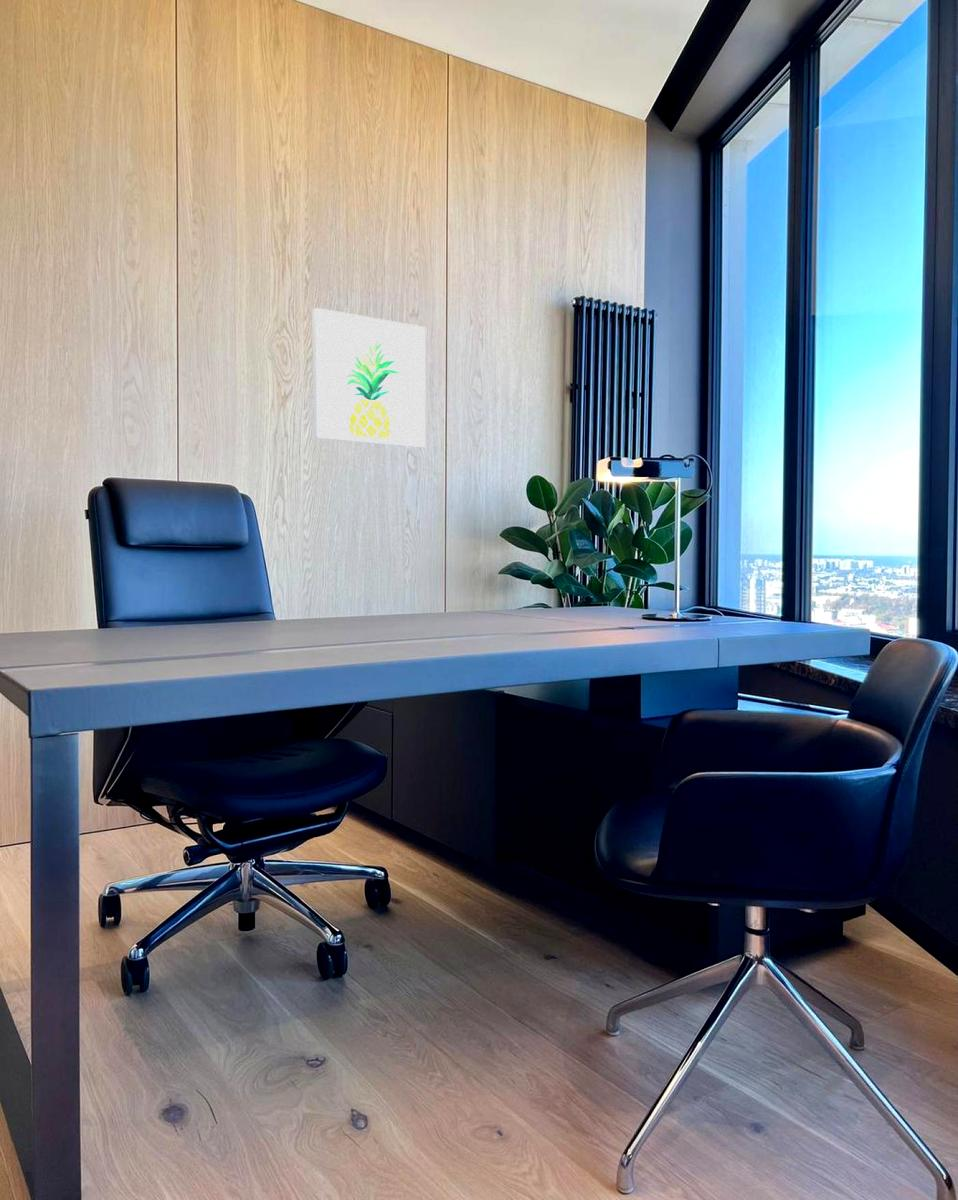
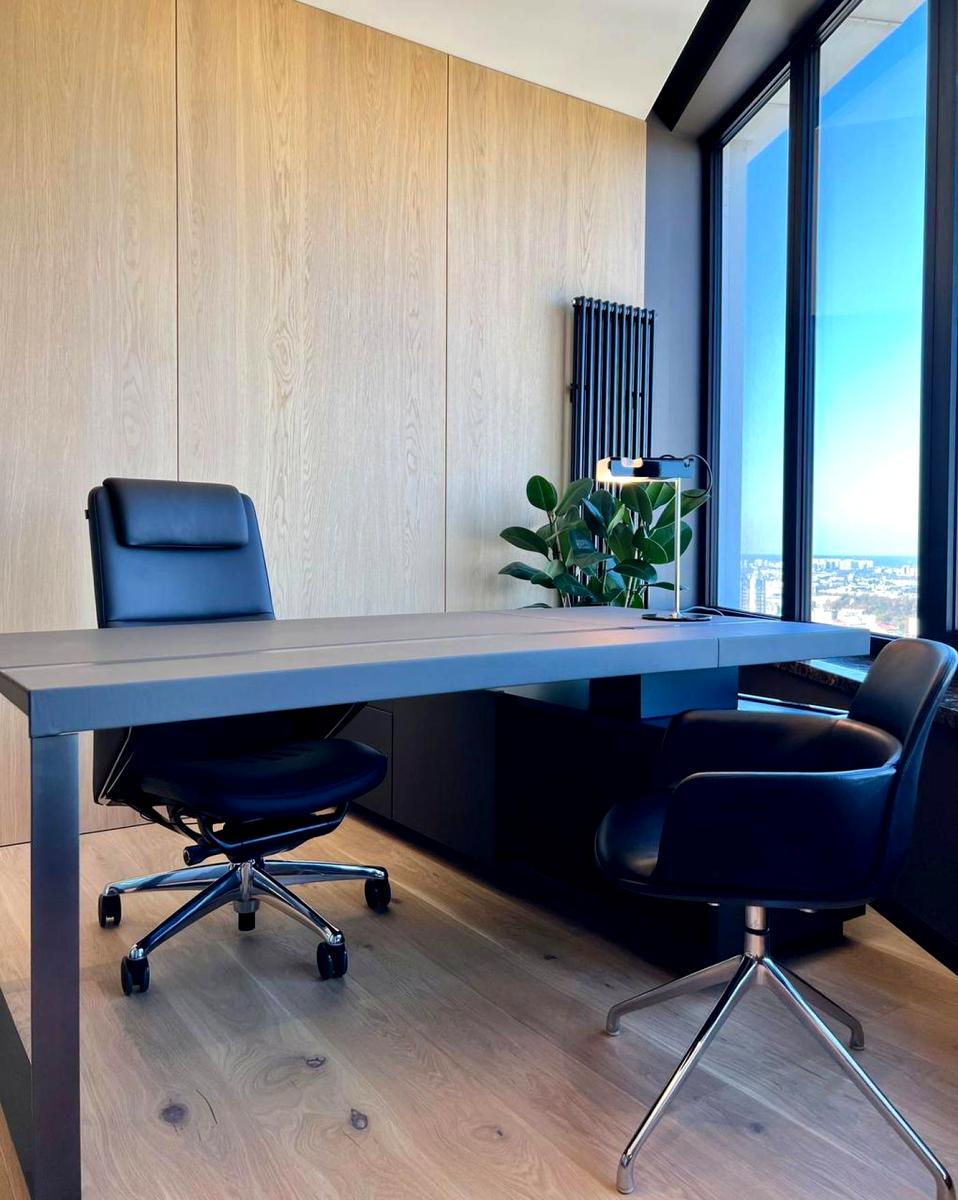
- wall art [312,307,427,449]
